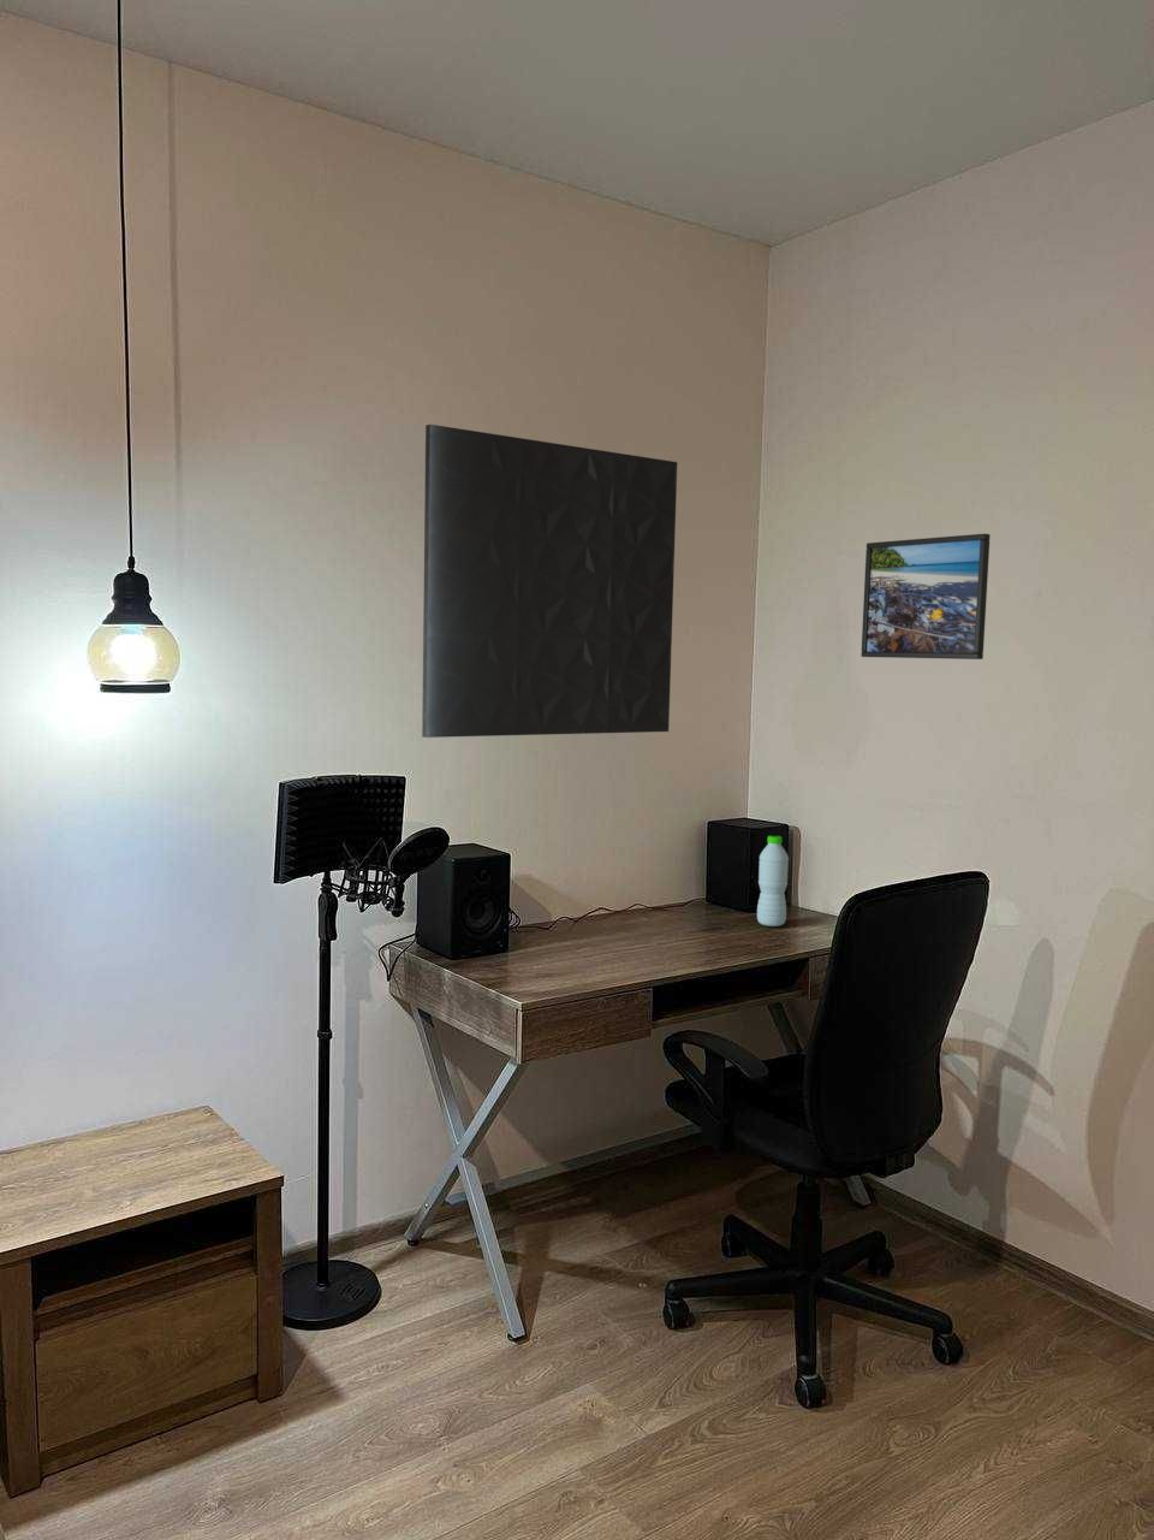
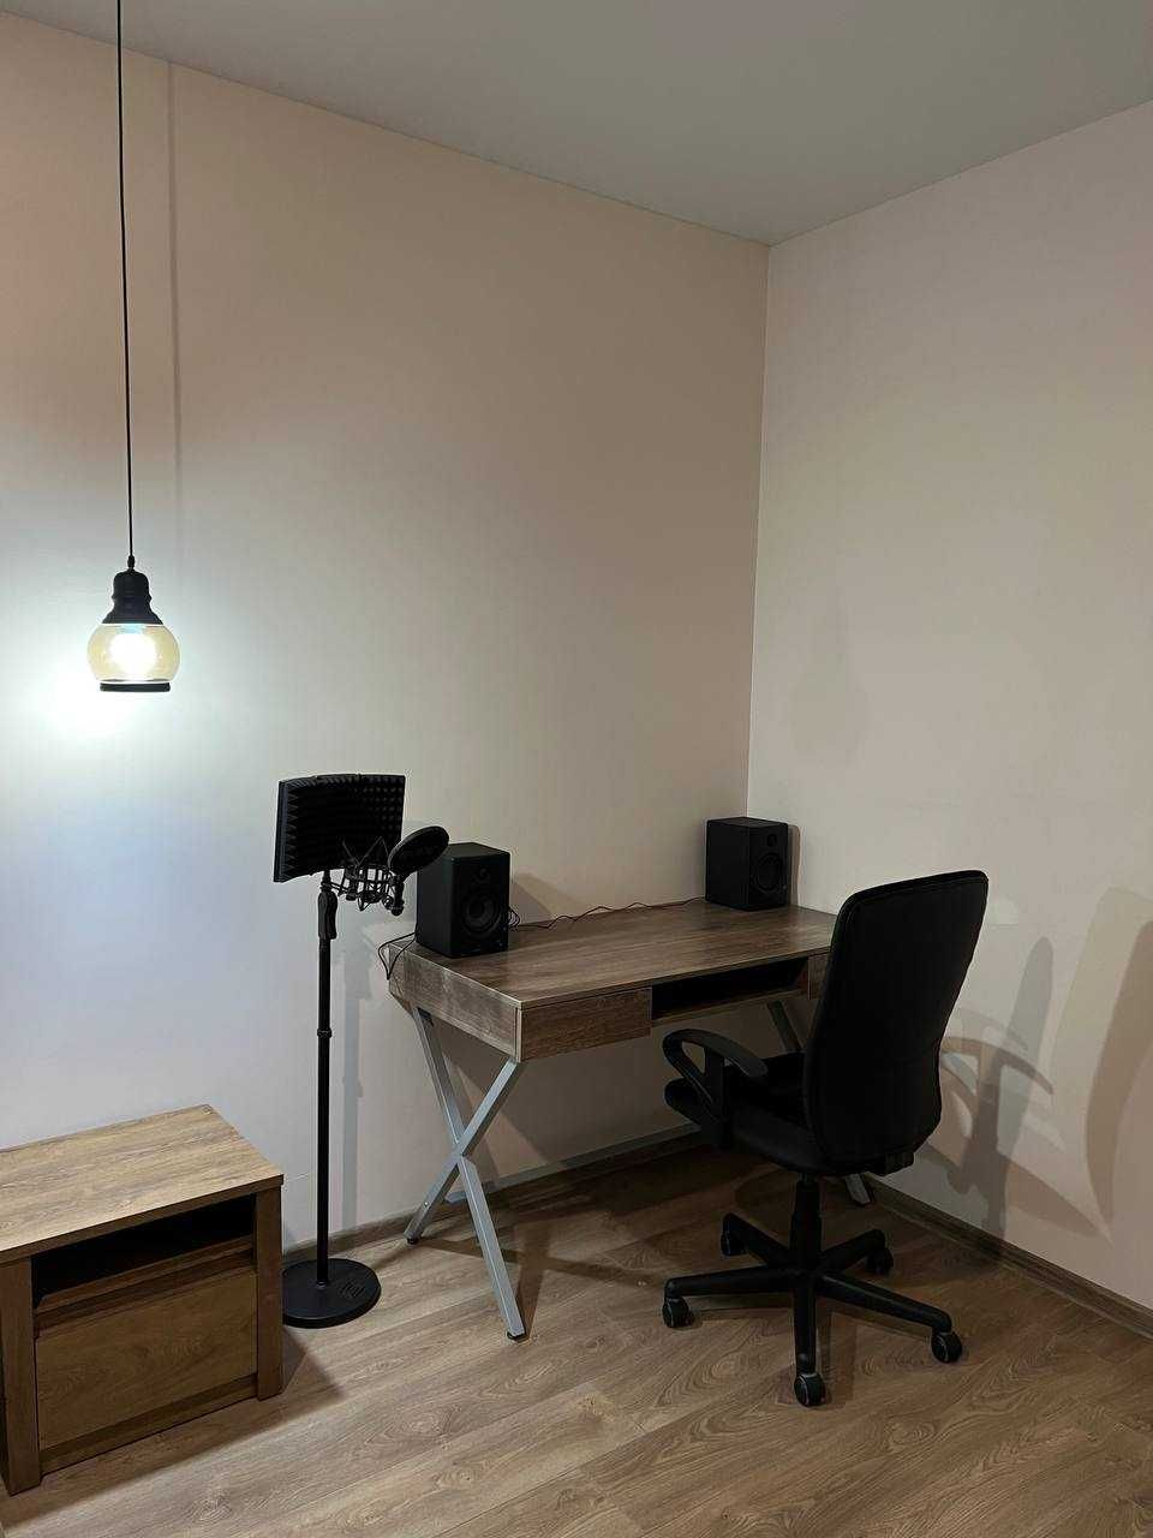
- water bottle [756,835,790,928]
- acoustic panel [421,423,678,738]
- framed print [861,534,992,661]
